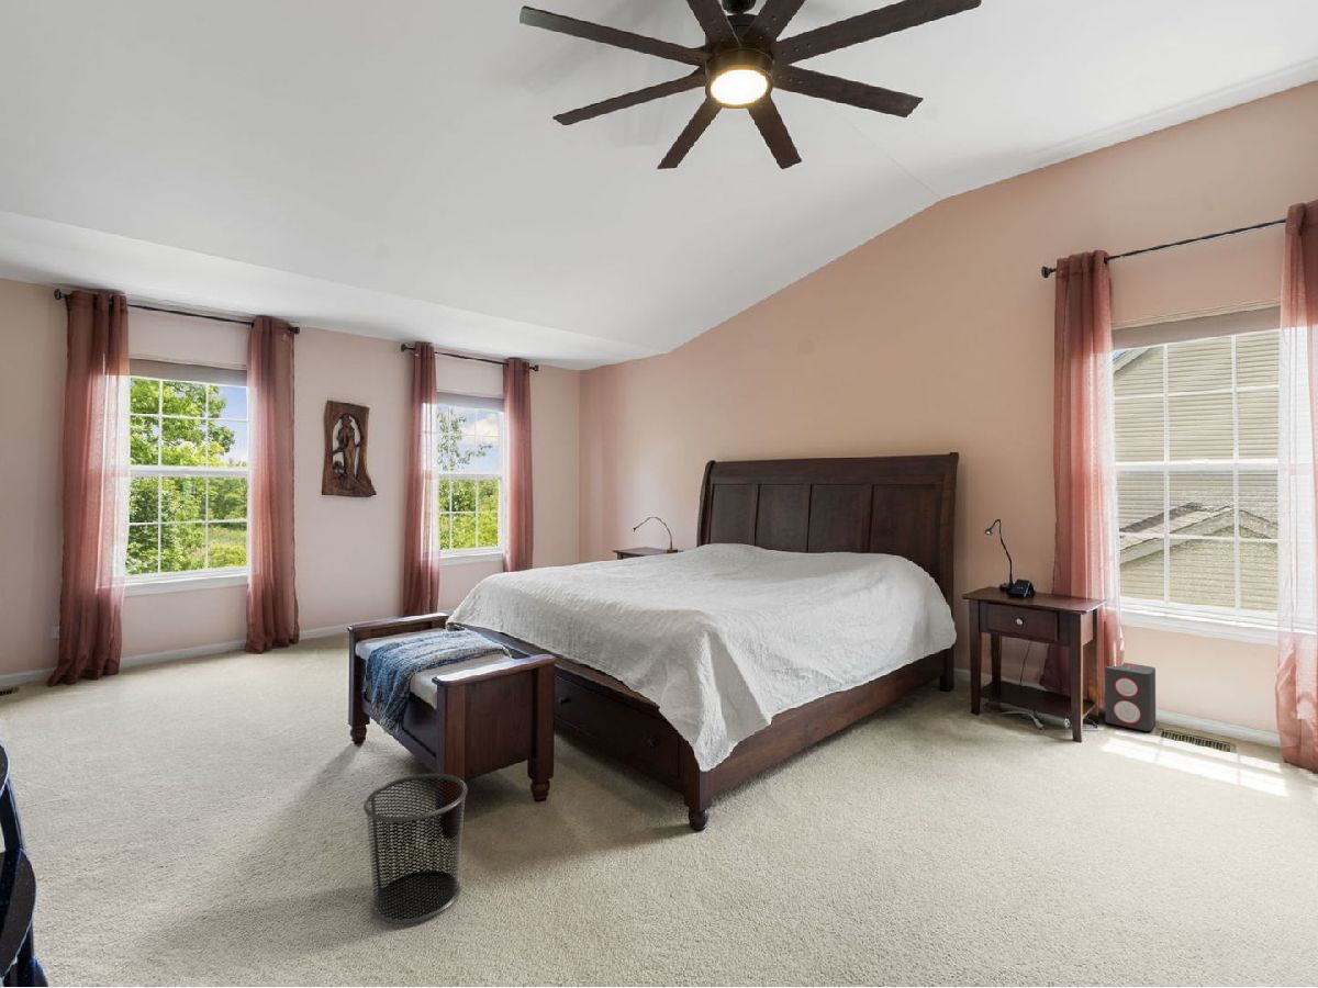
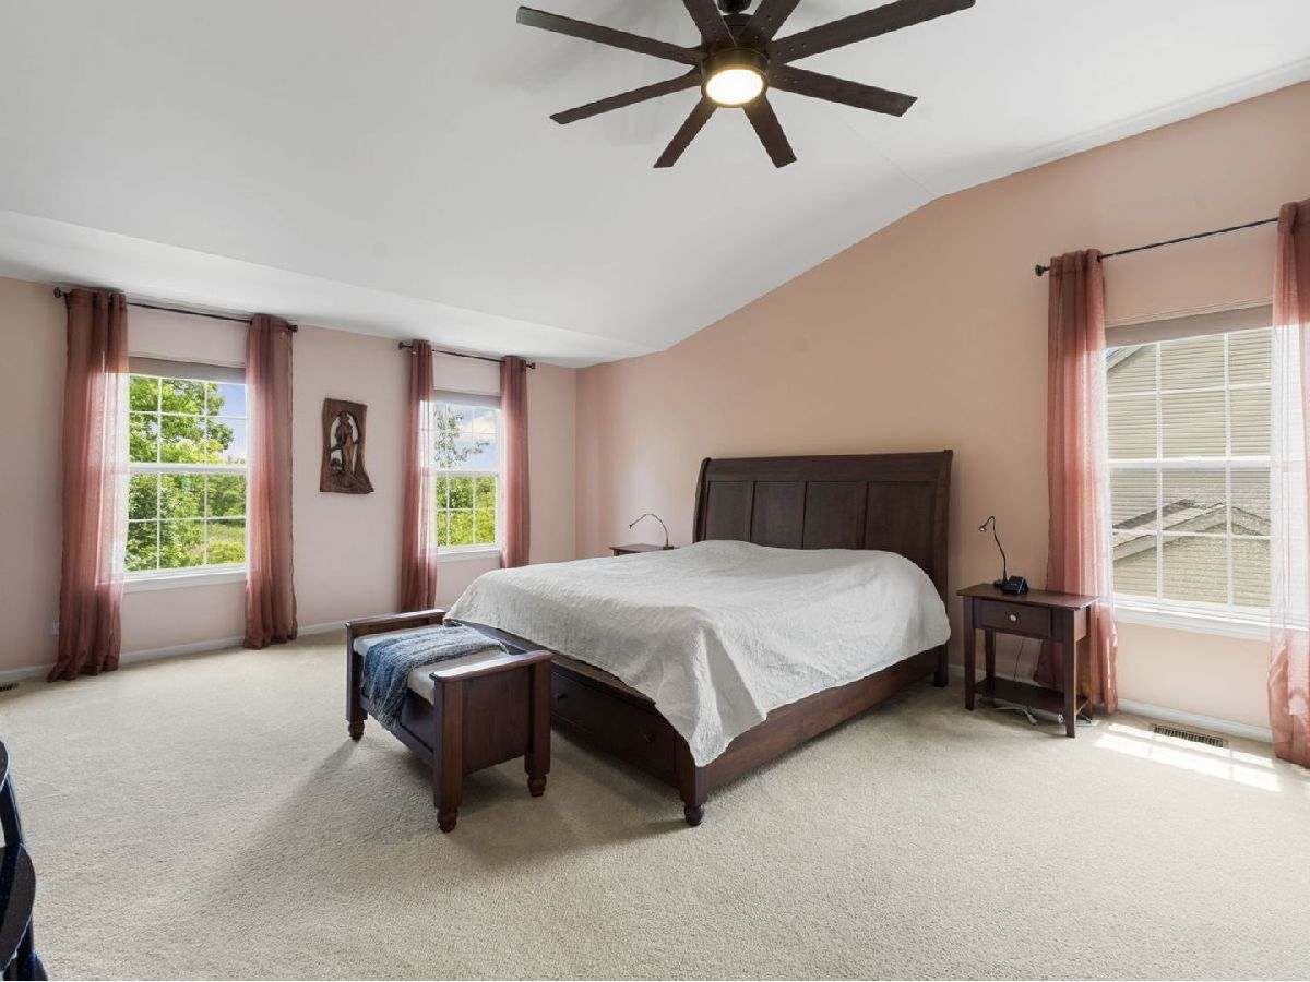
- speaker [1104,662,1157,732]
- waste bin [362,773,469,925]
